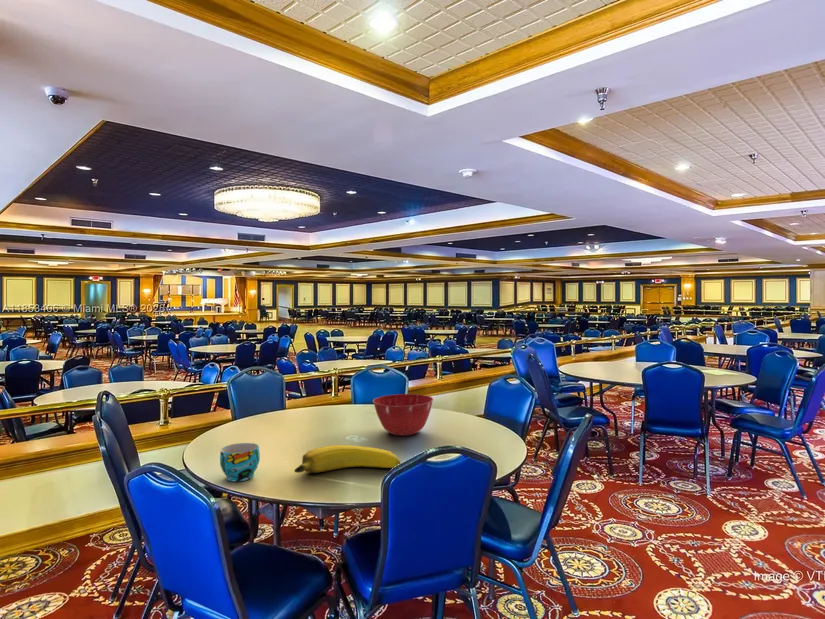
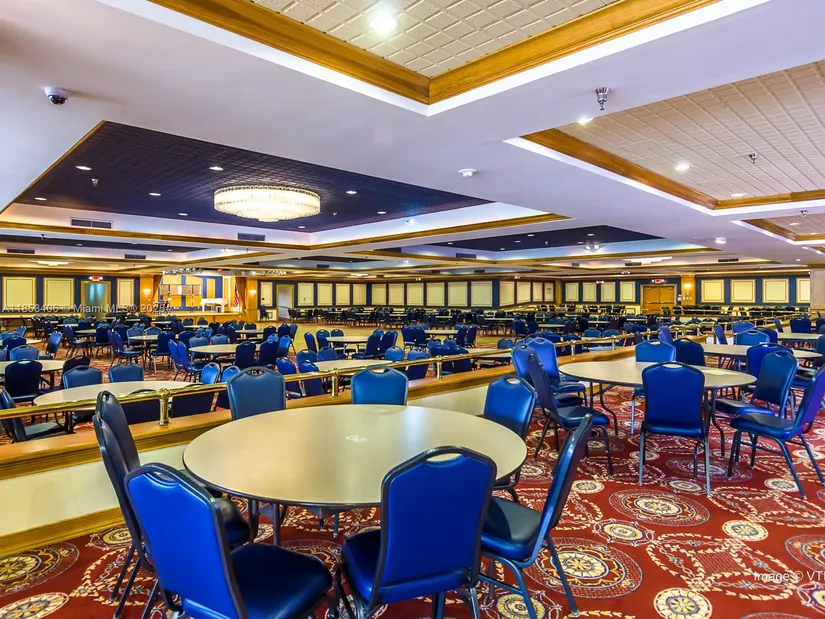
- cup [219,442,261,482]
- mixing bowl [372,393,434,437]
- fruit [294,444,401,474]
